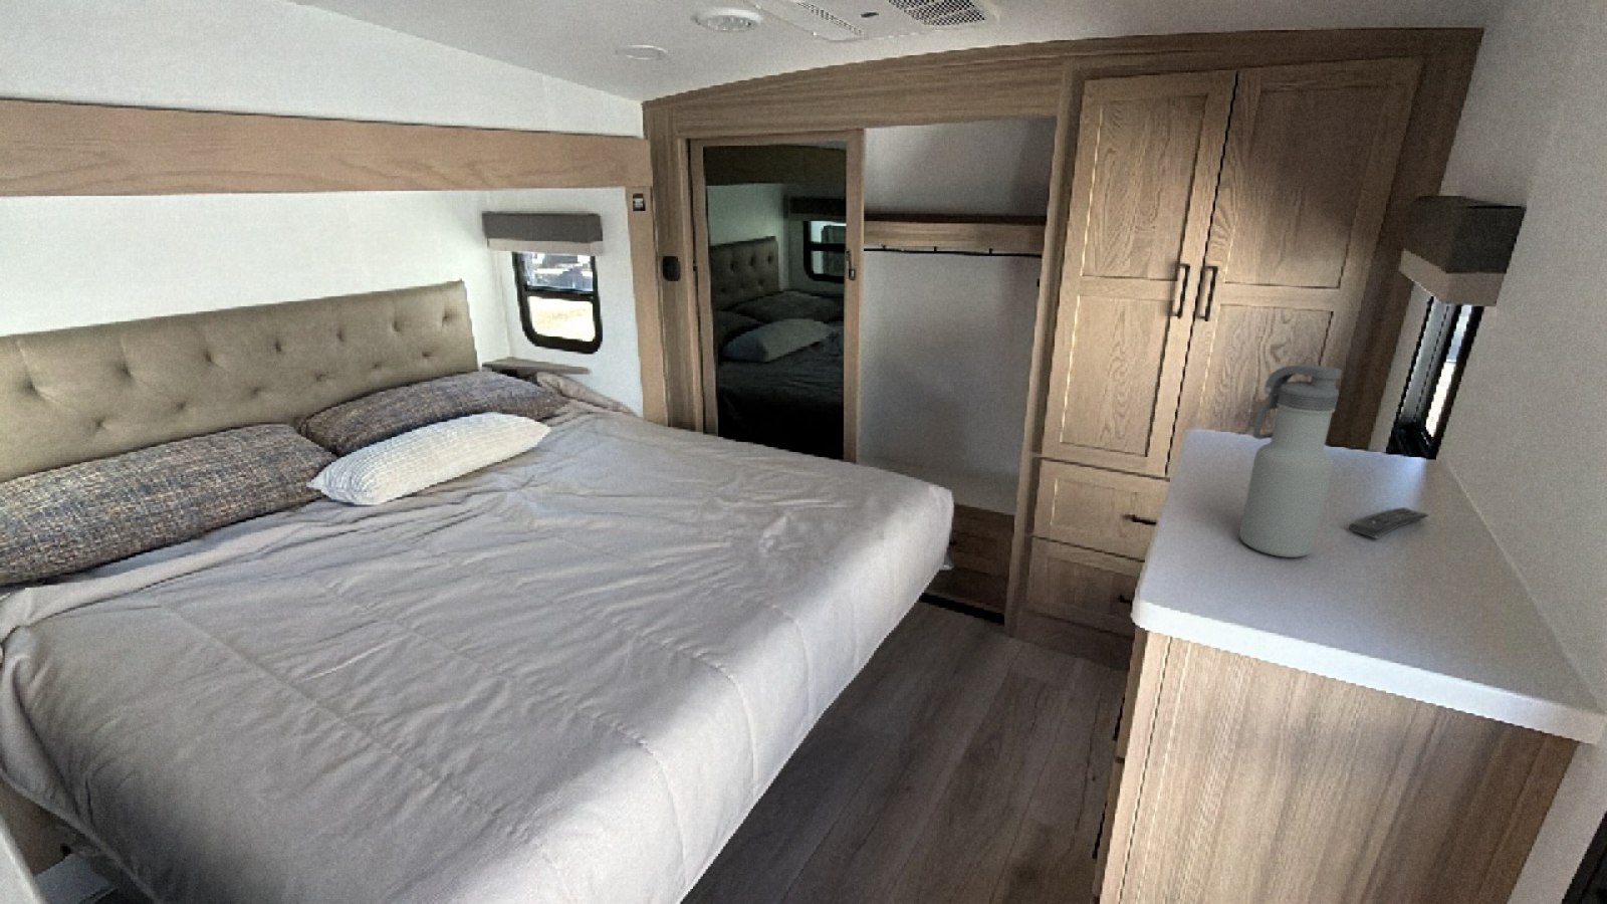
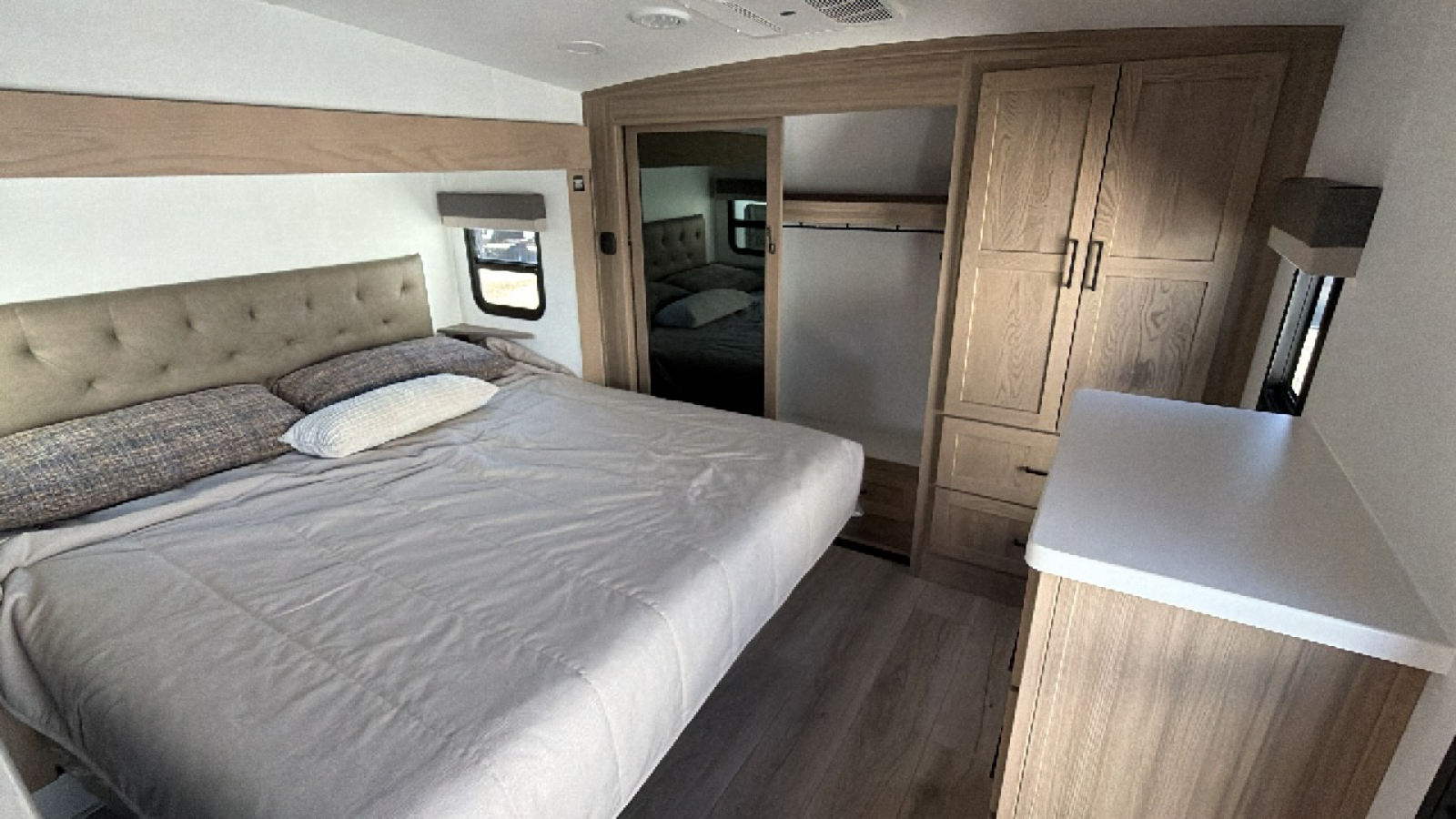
- water bottle [1238,363,1343,559]
- remote control [1348,507,1429,541]
